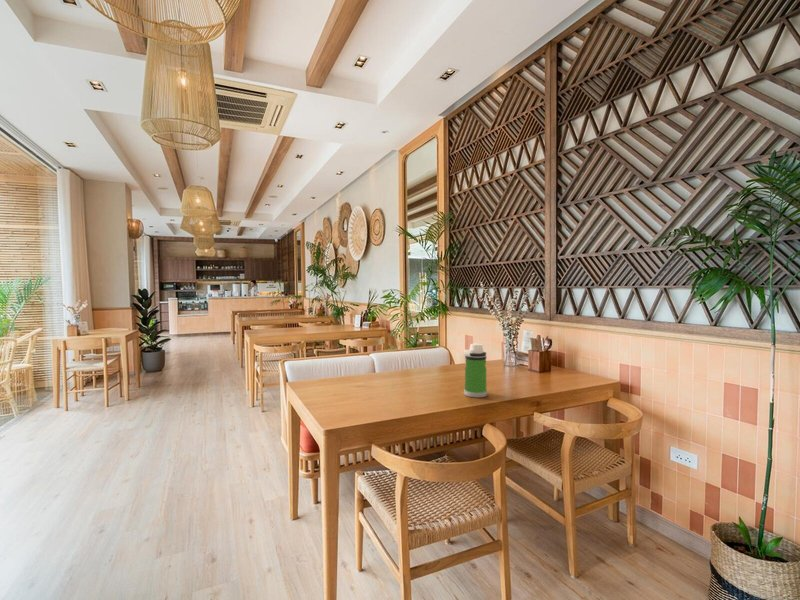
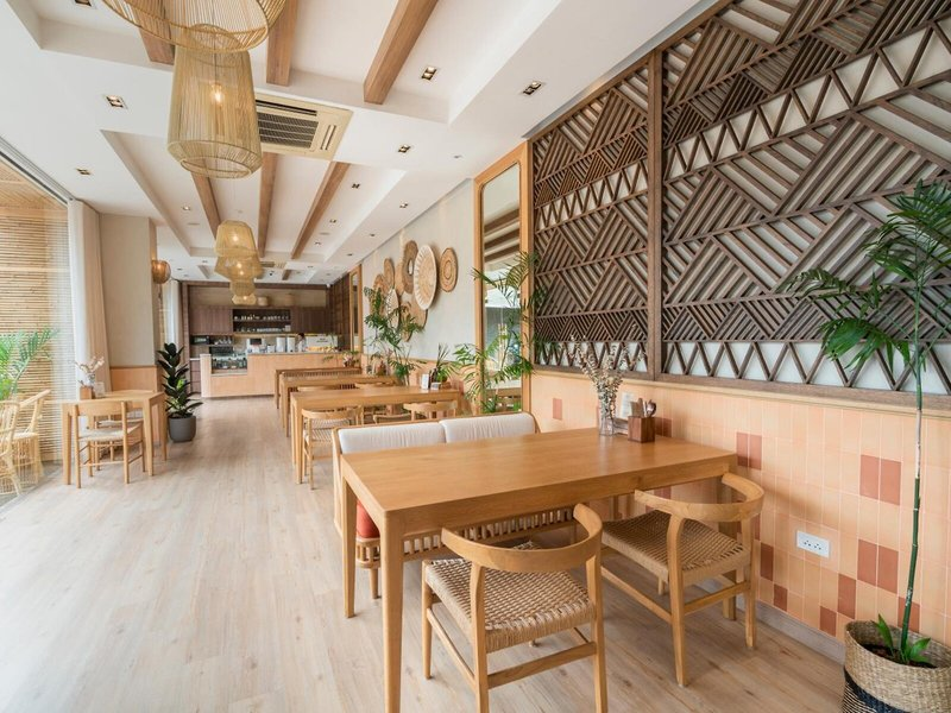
- water bottle [463,342,488,398]
